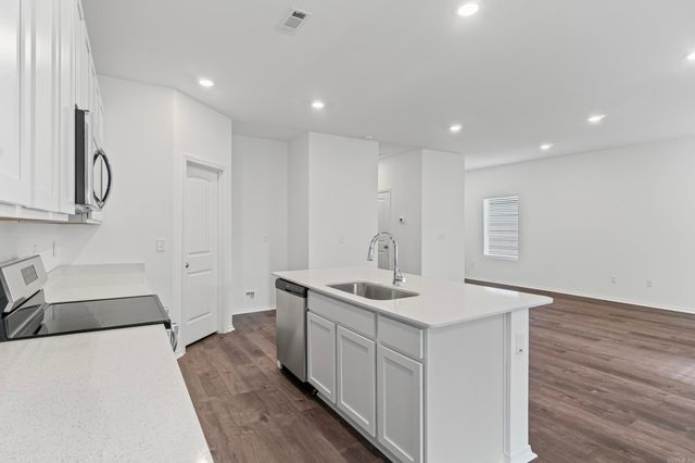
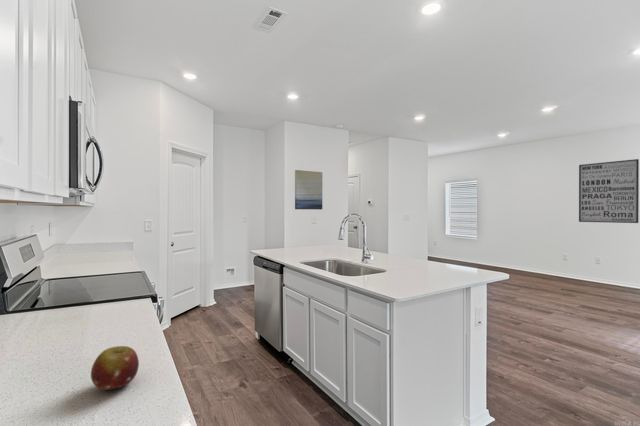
+ wall art [578,158,640,224]
+ wall art [294,169,323,210]
+ fruit [90,345,140,391]
